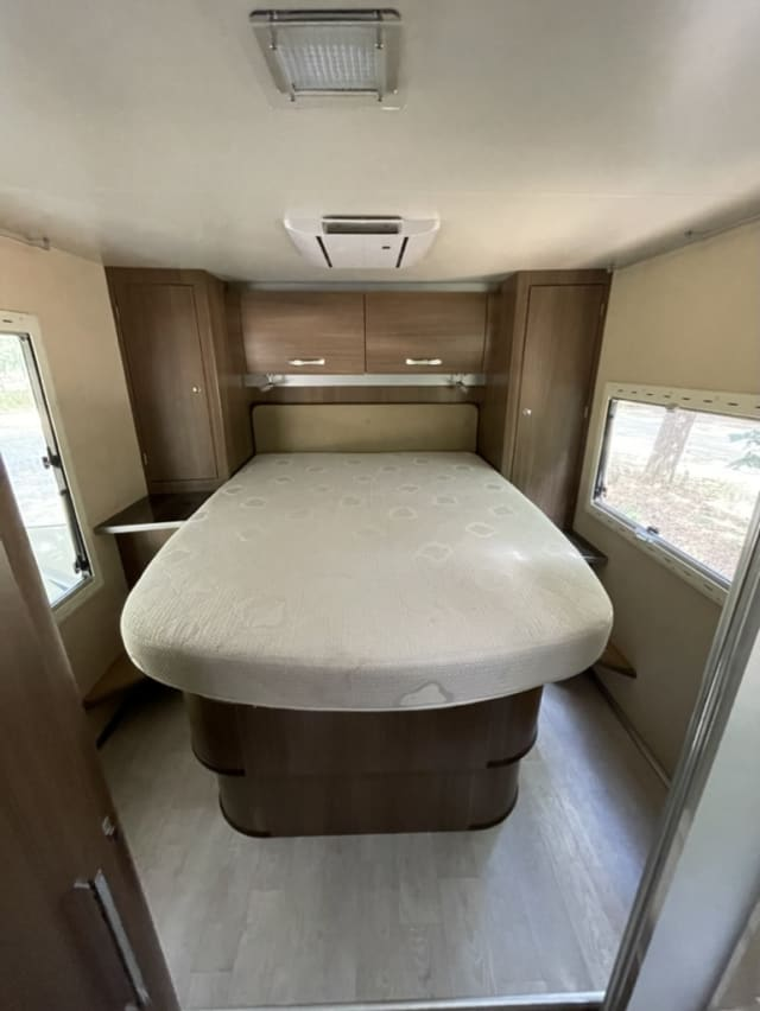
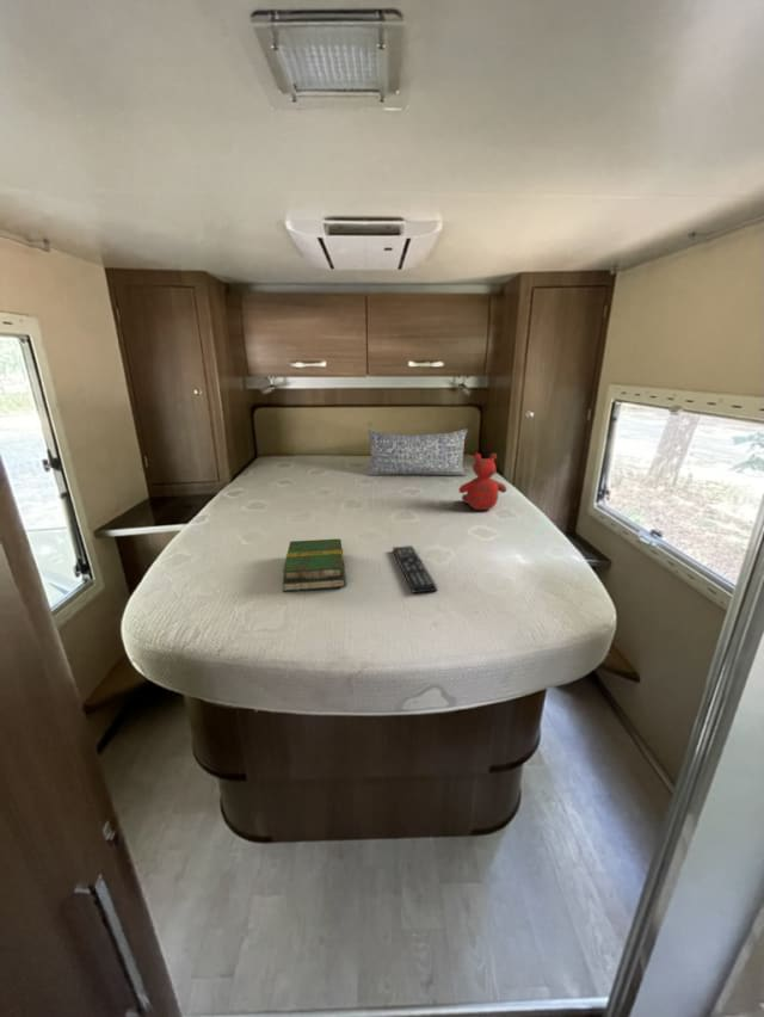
+ remote control [392,544,438,594]
+ teddy bear [457,452,509,511]
+ book [282,538,347,593]
+ pillow [365,429,469,477]
